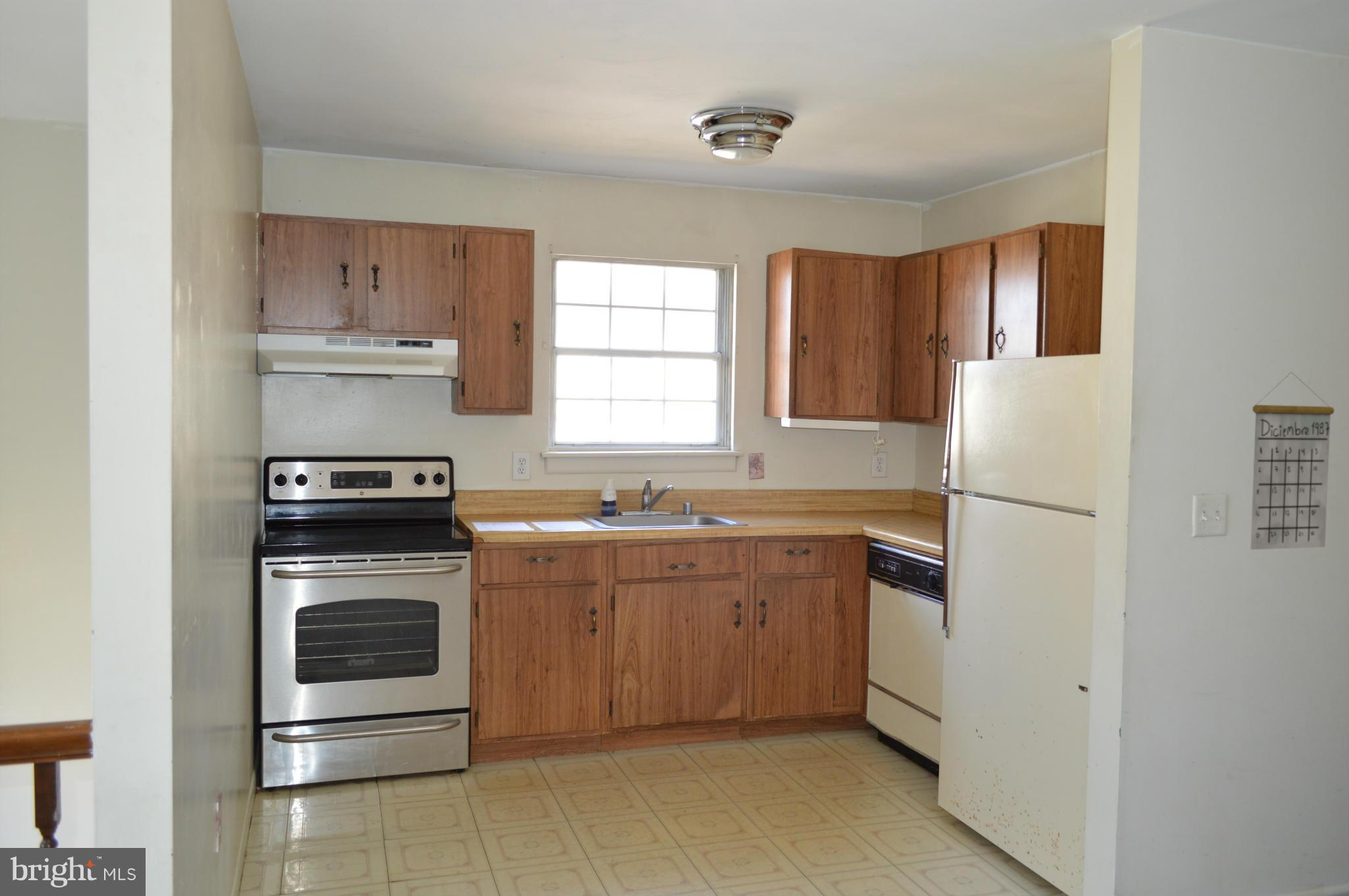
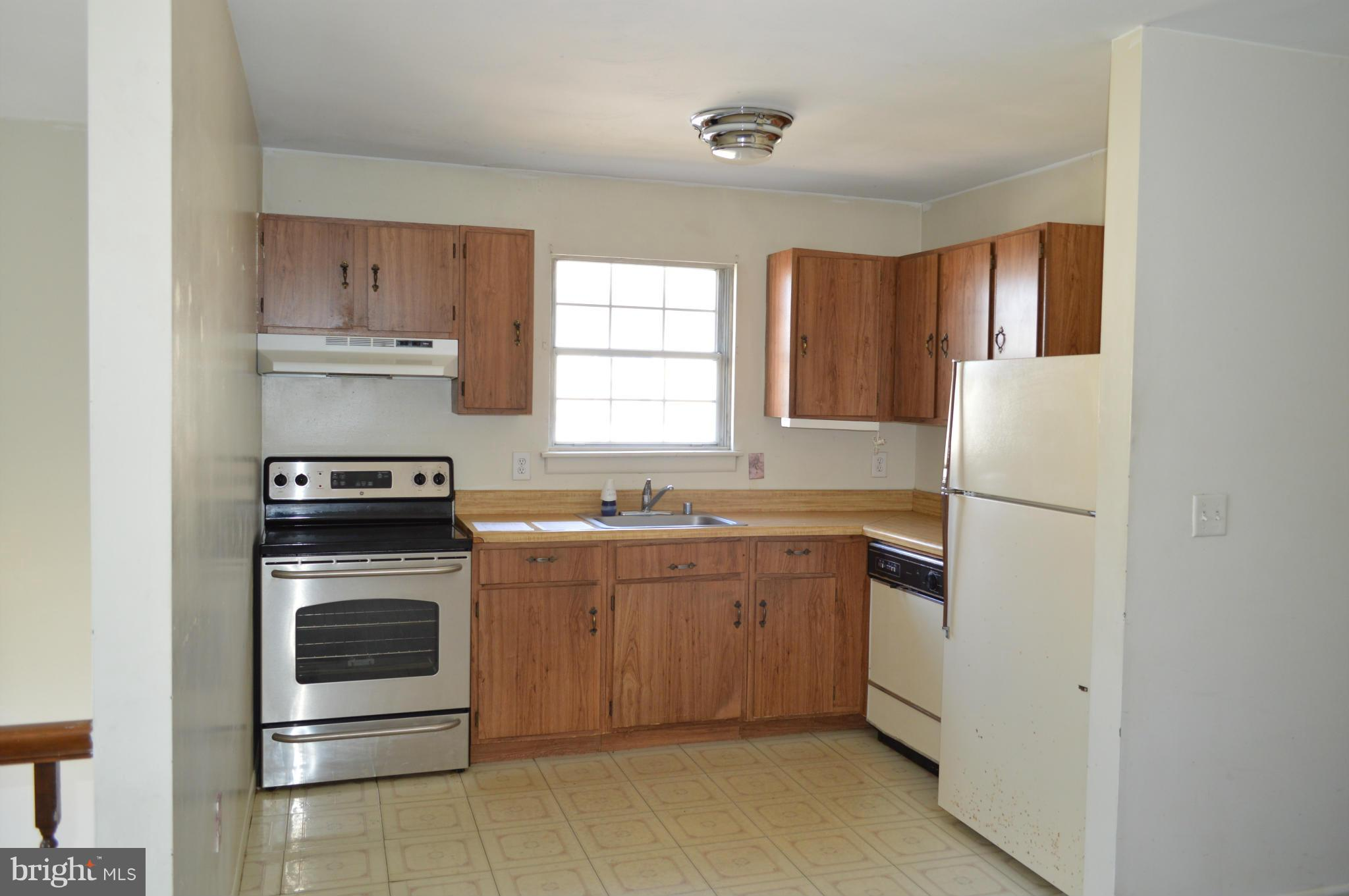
- calendar [1250,371,1335,550]
